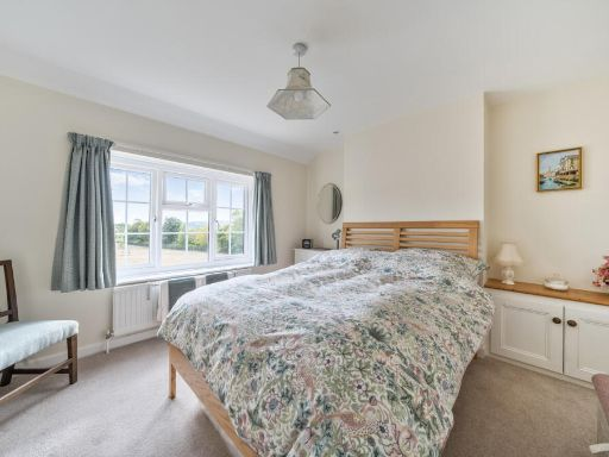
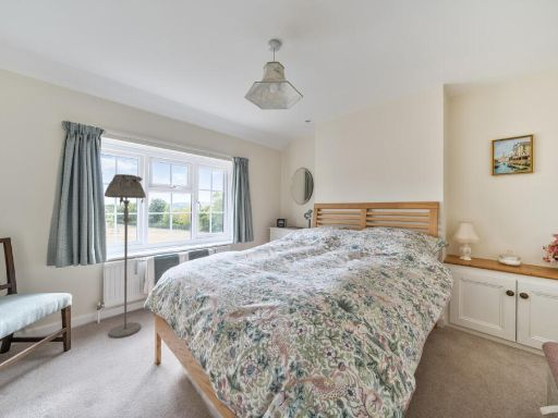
+ floor lamp [104,173,147,339]
